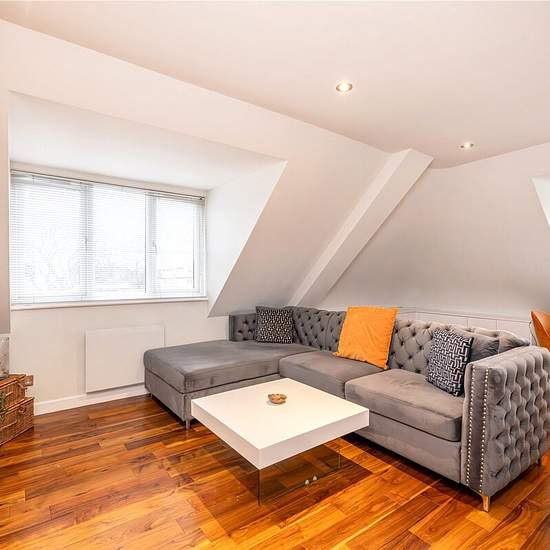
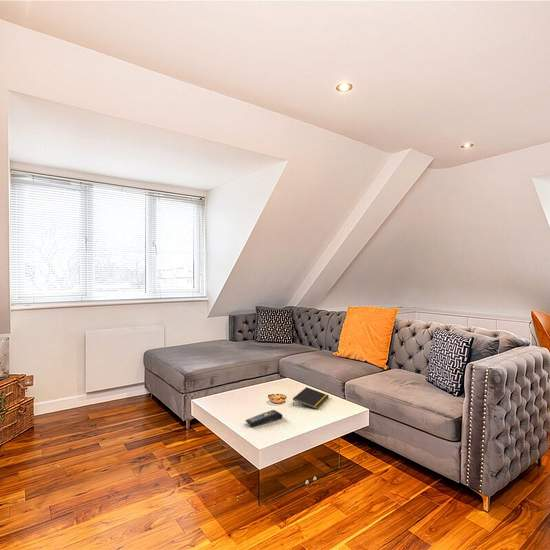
+ remote control [244,409,284,427]
+ notepad [292,386,330,410]
